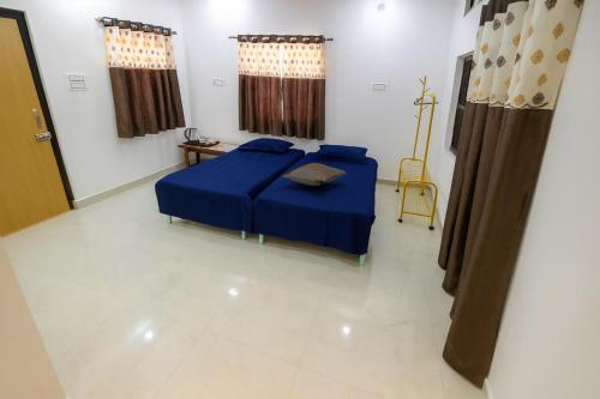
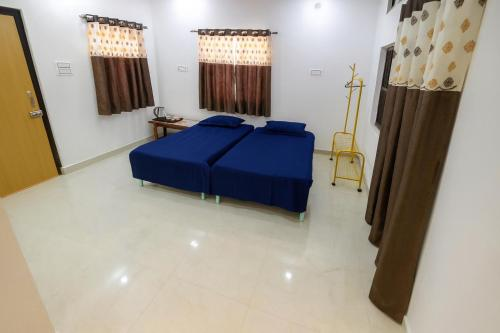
- decorative pillow [281,162,347,187]
